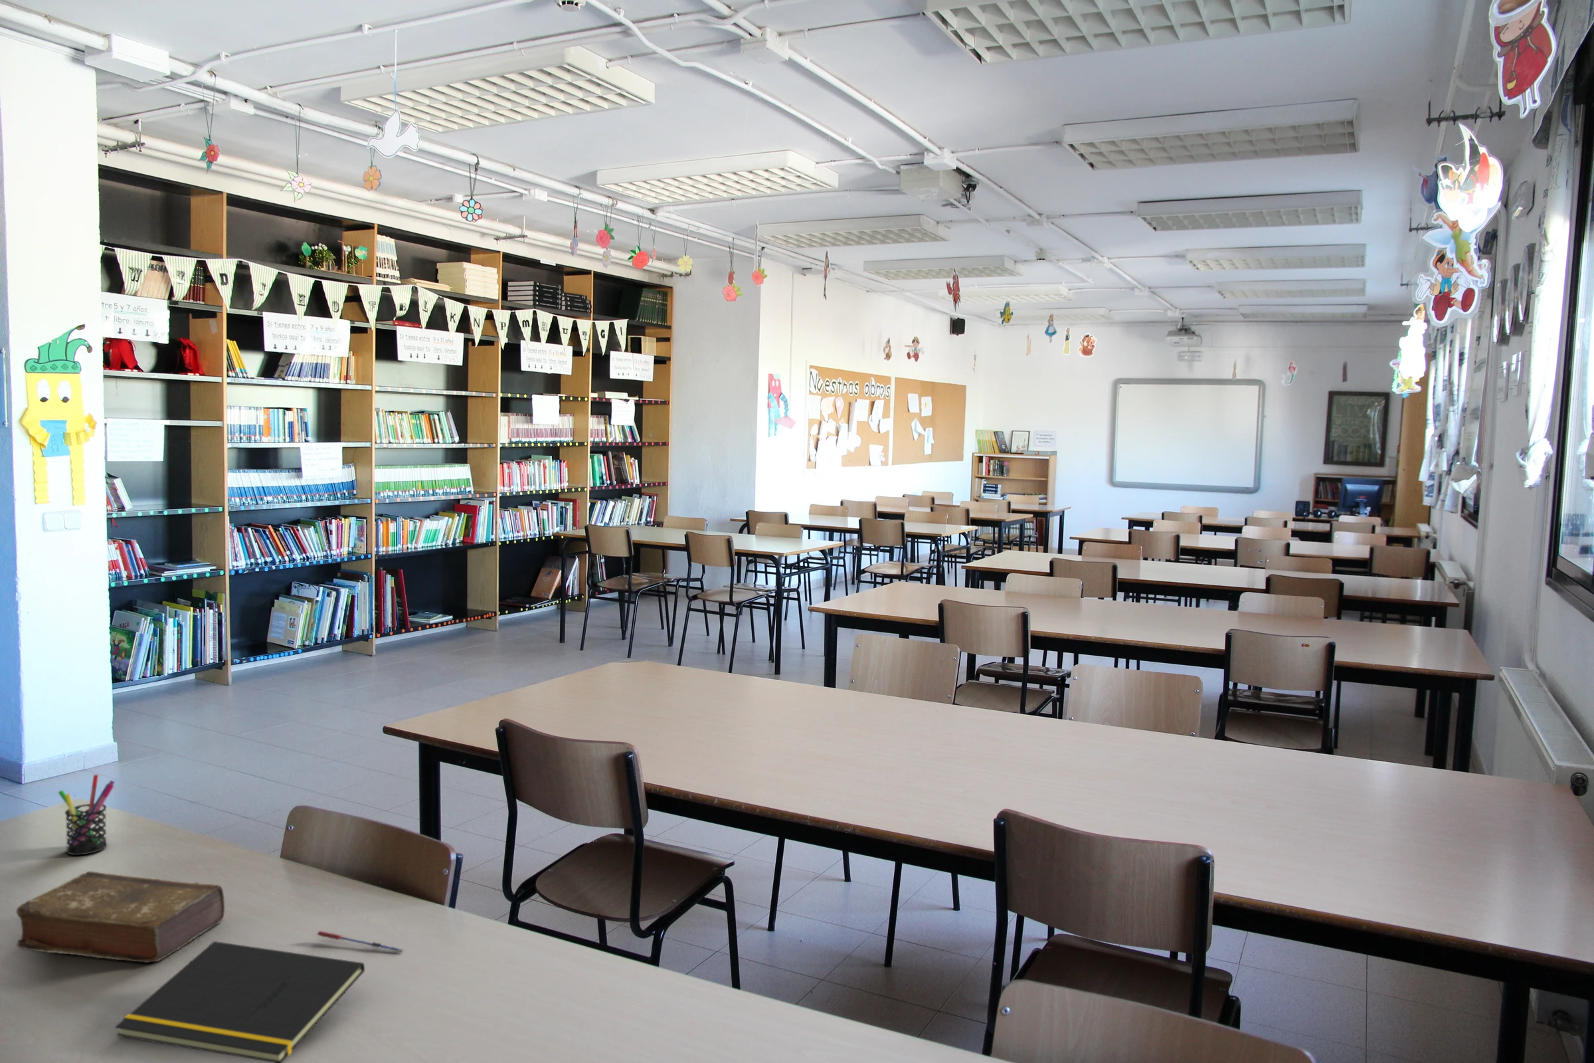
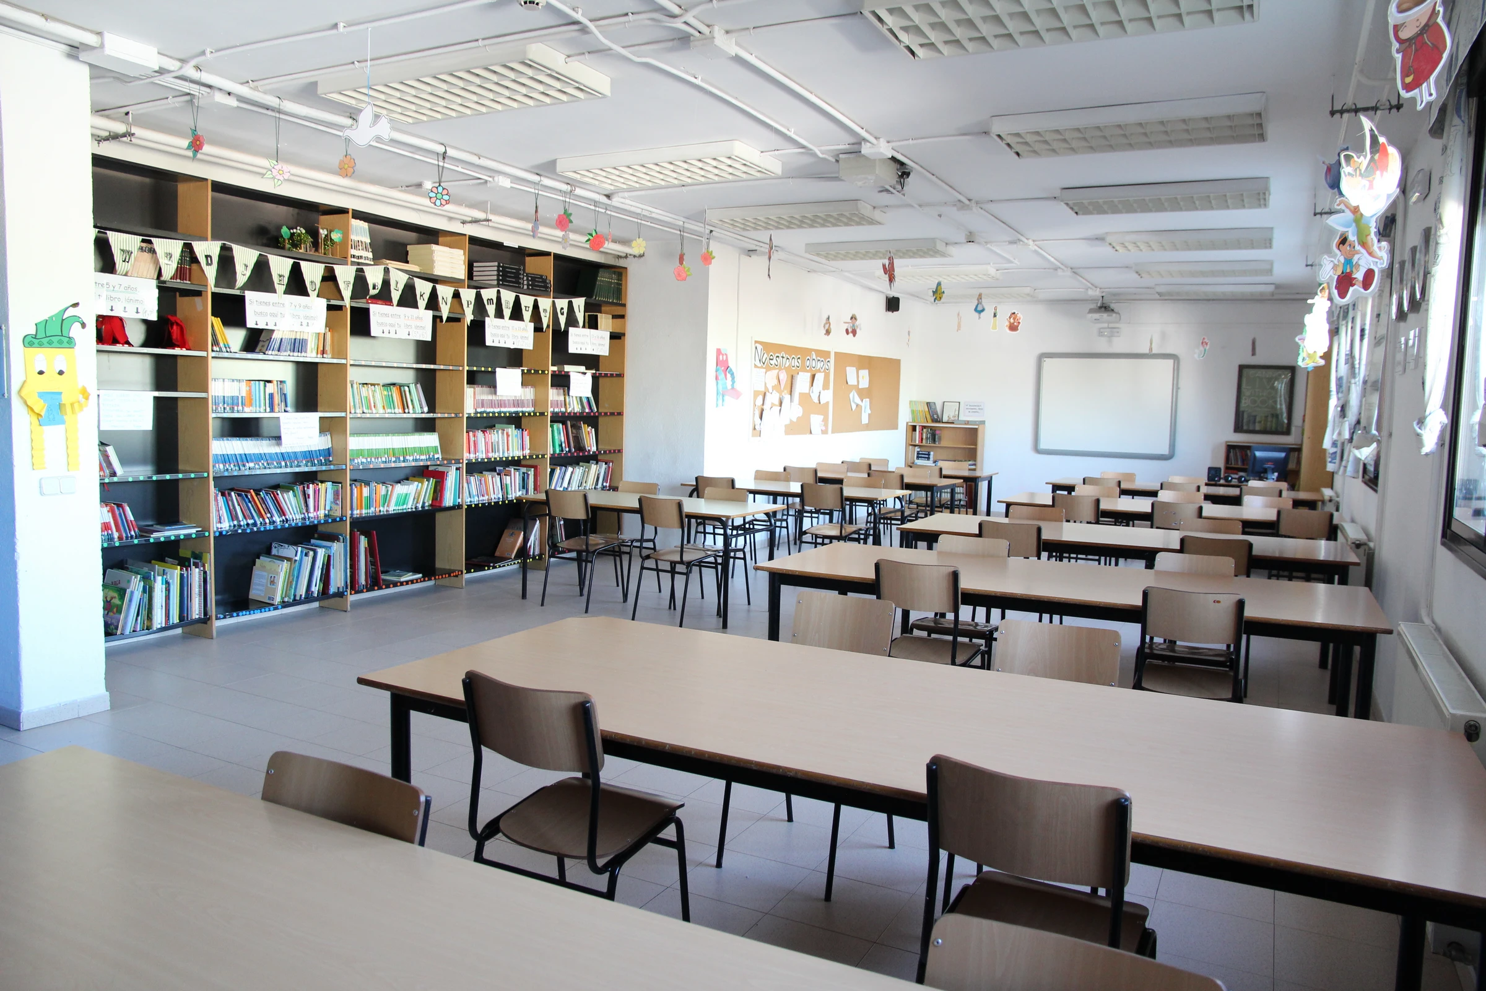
- pen holder [58,774,115,855]
- pen [317,930,403,954]
- notepad [114,941,365,1063]
- book [15,871,225,963]
